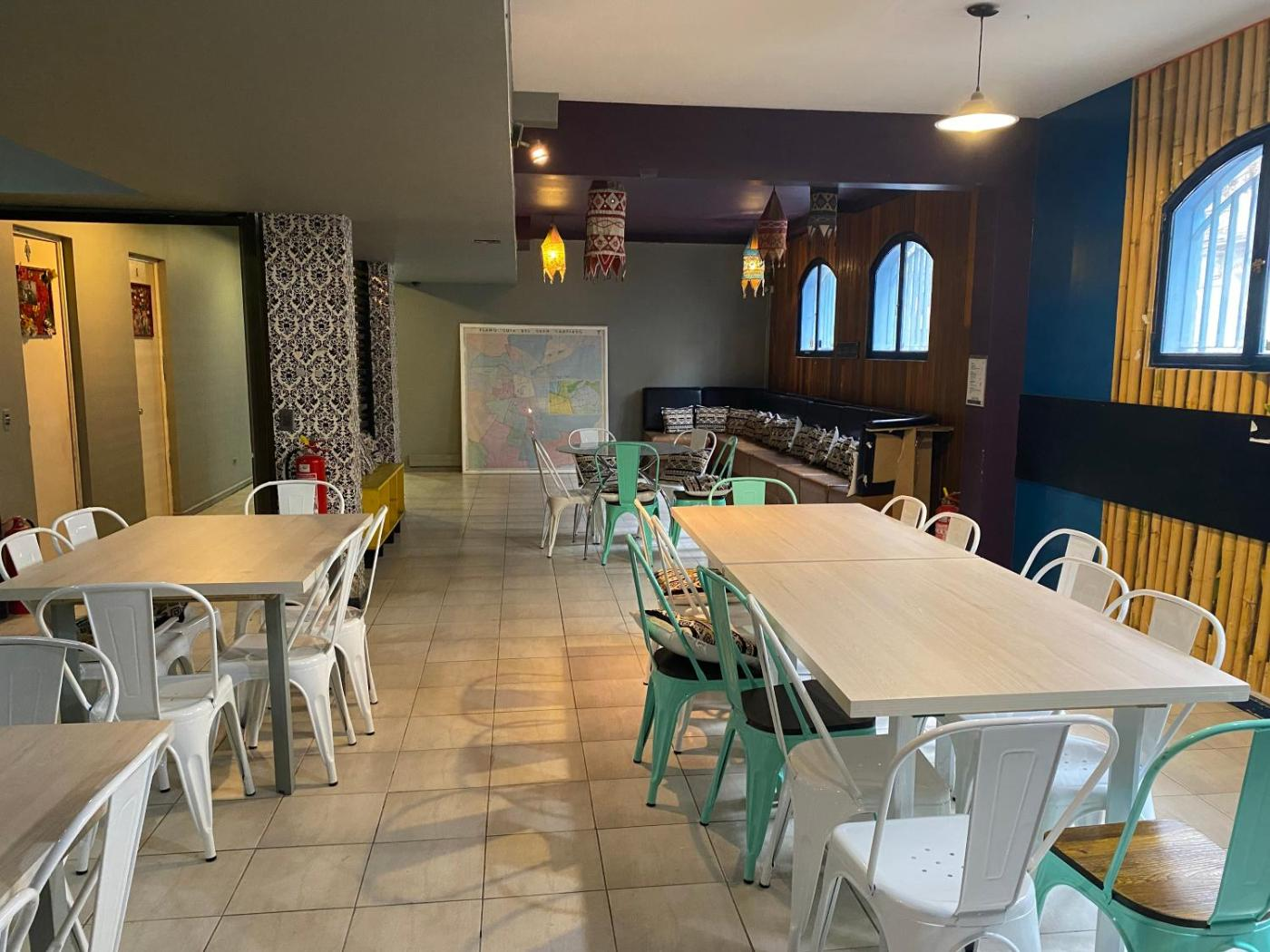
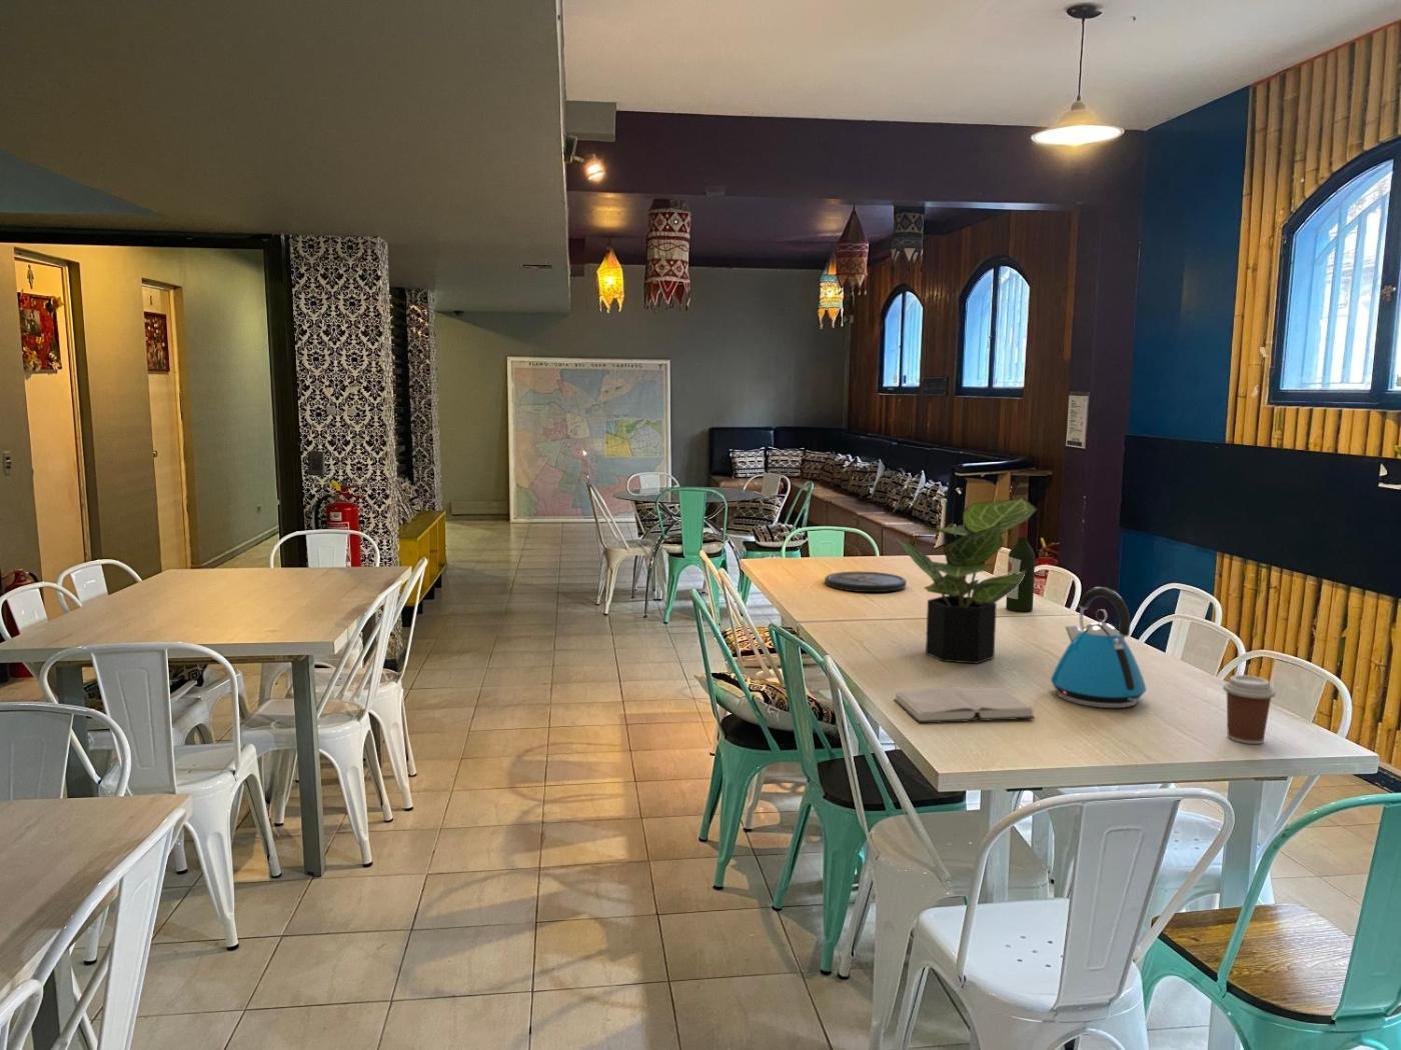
+ potted plant [895,496,1039,665]
+ kettle [1050,586,1147,709]
+ hardback book [892,686,1036,724]
+ wine bottle [1005,519,1036,613]
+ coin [824,571,908,593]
+ coffee cup [1222,674,1277,744]
